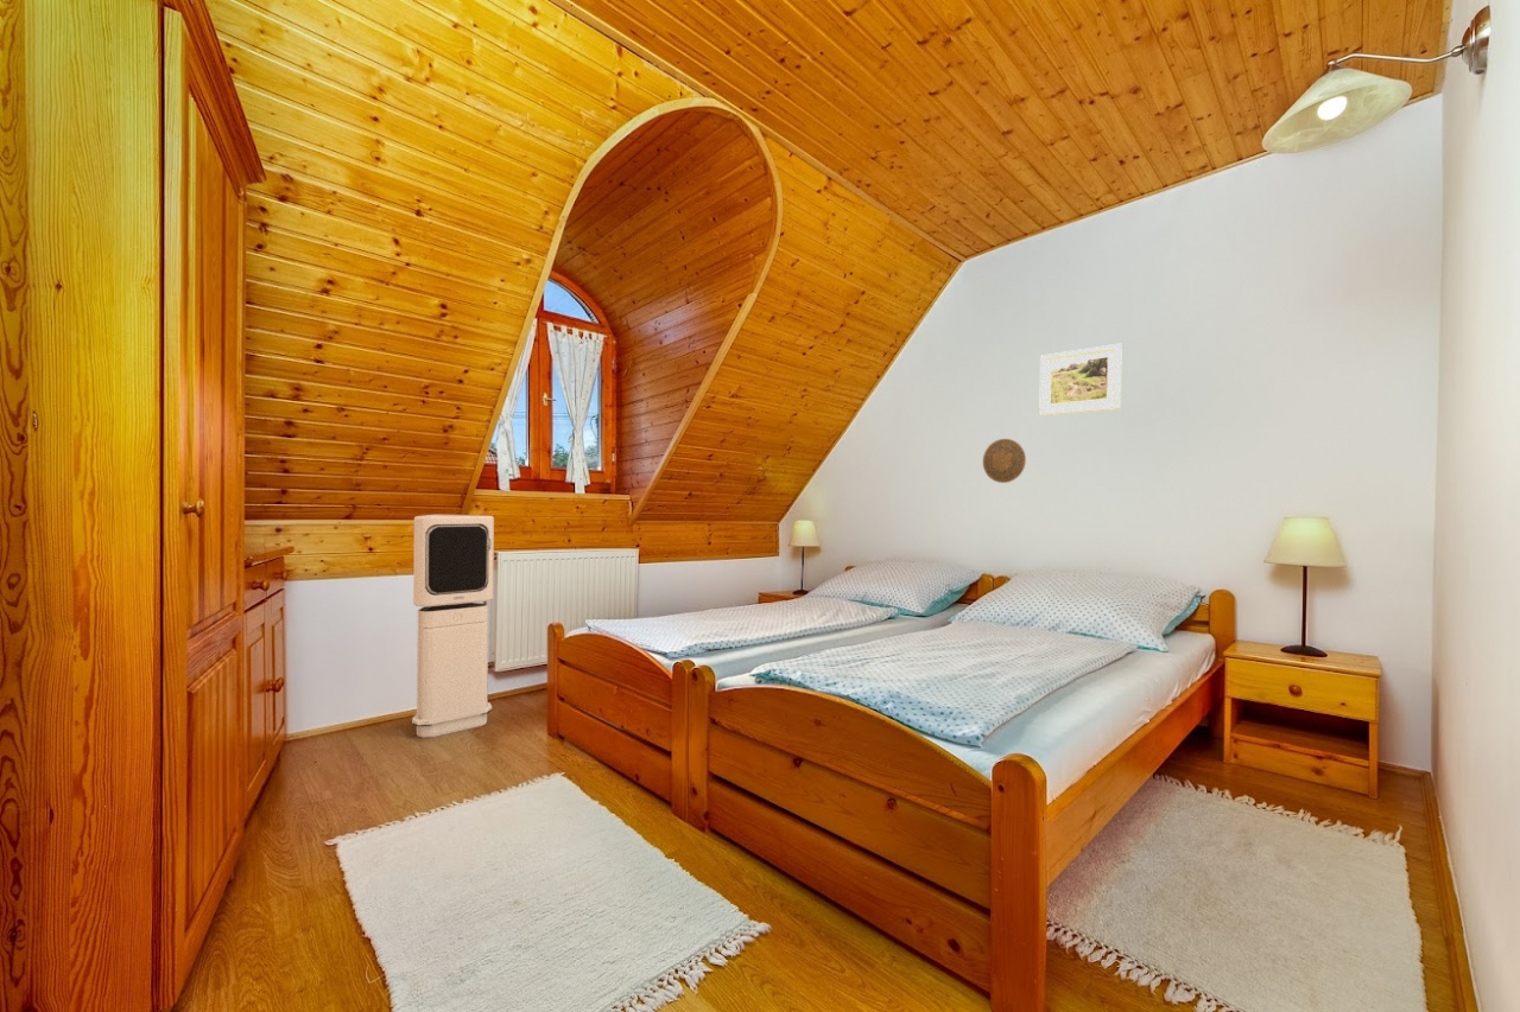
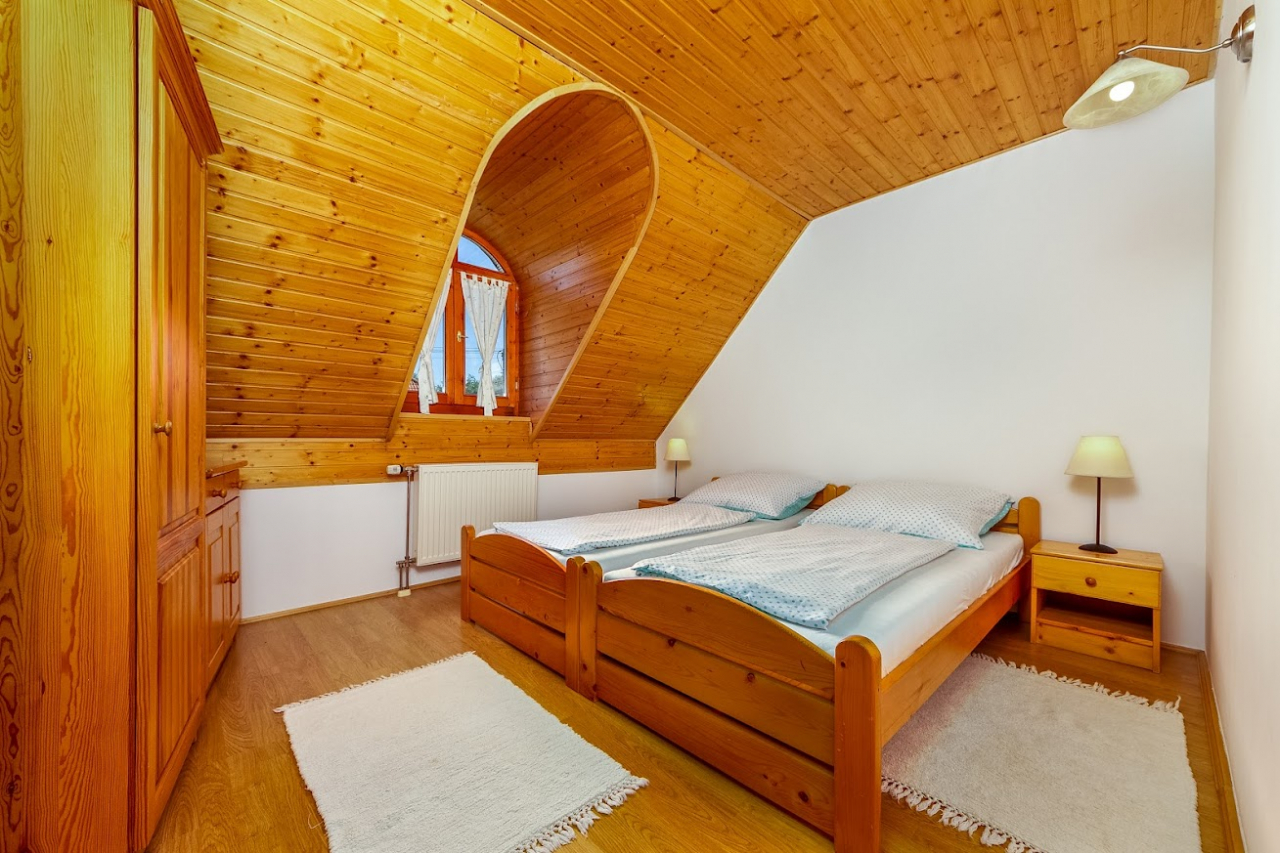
- air purifier [411,514,495,739]
- decorative plate [982,438,1027,484]
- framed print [1038,343,1123,416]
